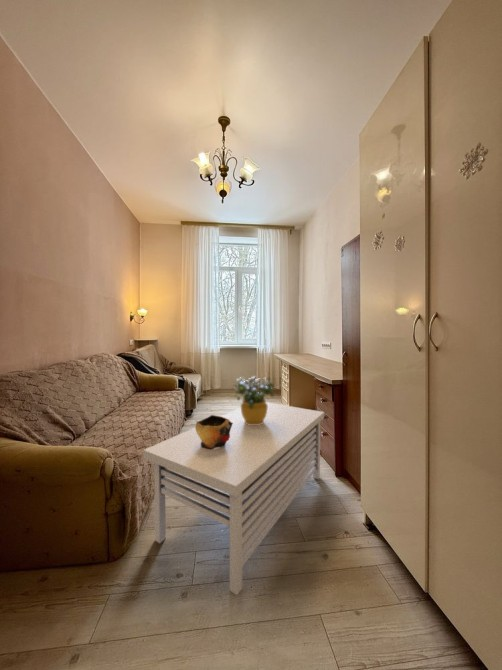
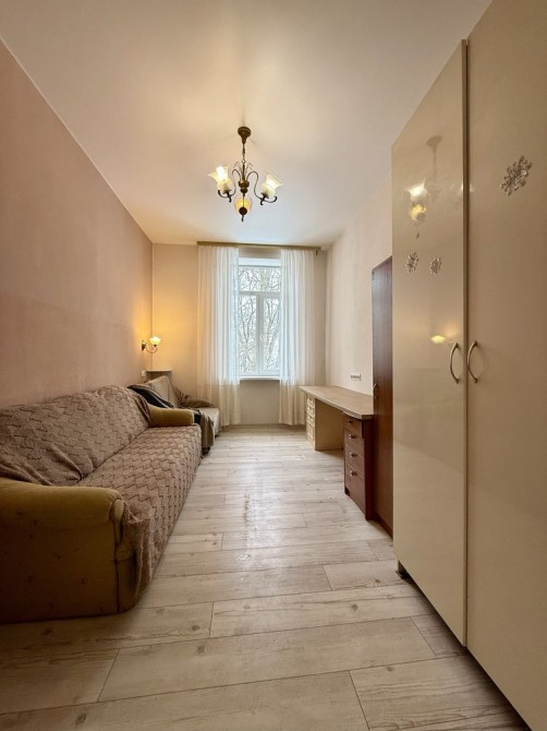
- potted flower [231,374,278,425]
- coffee table [142,401,325,596]
- decorative bowl [194,414,233,450]
